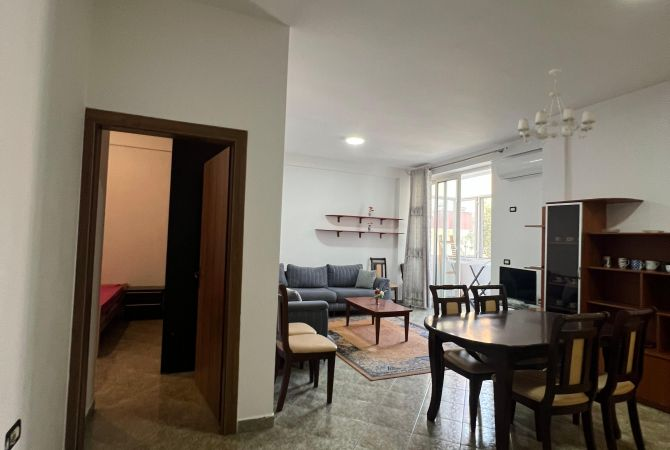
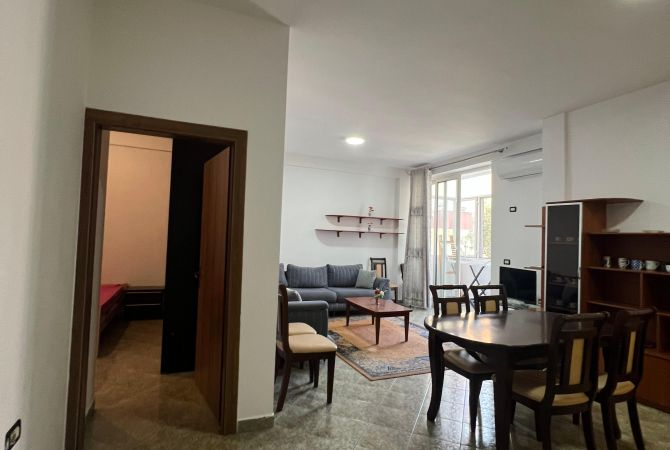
- chandelier [516,68,597,147]
